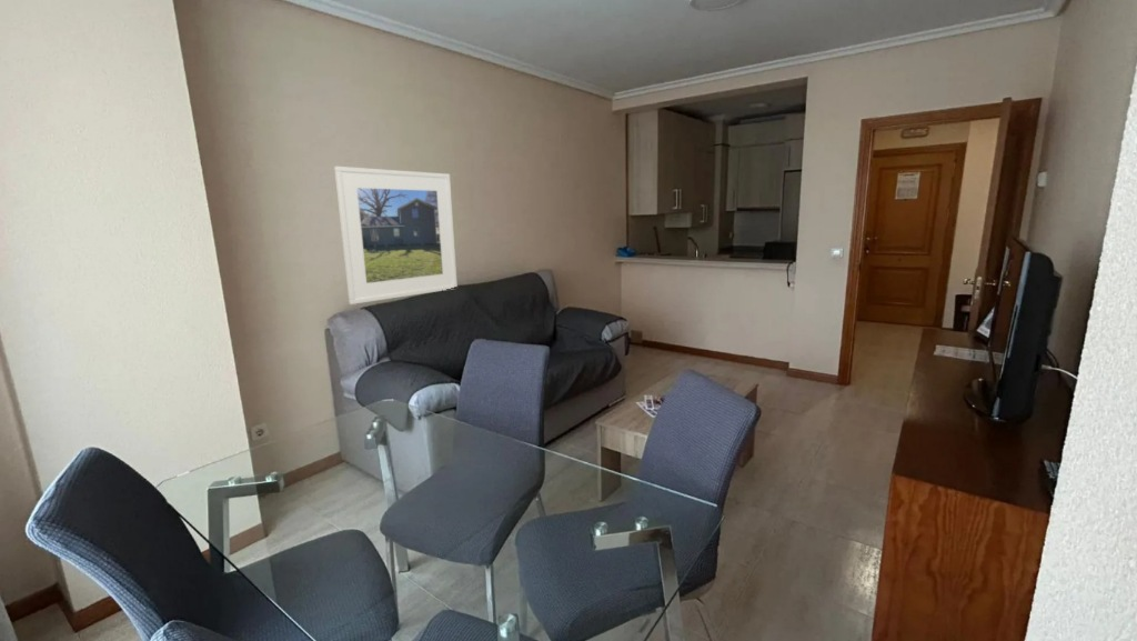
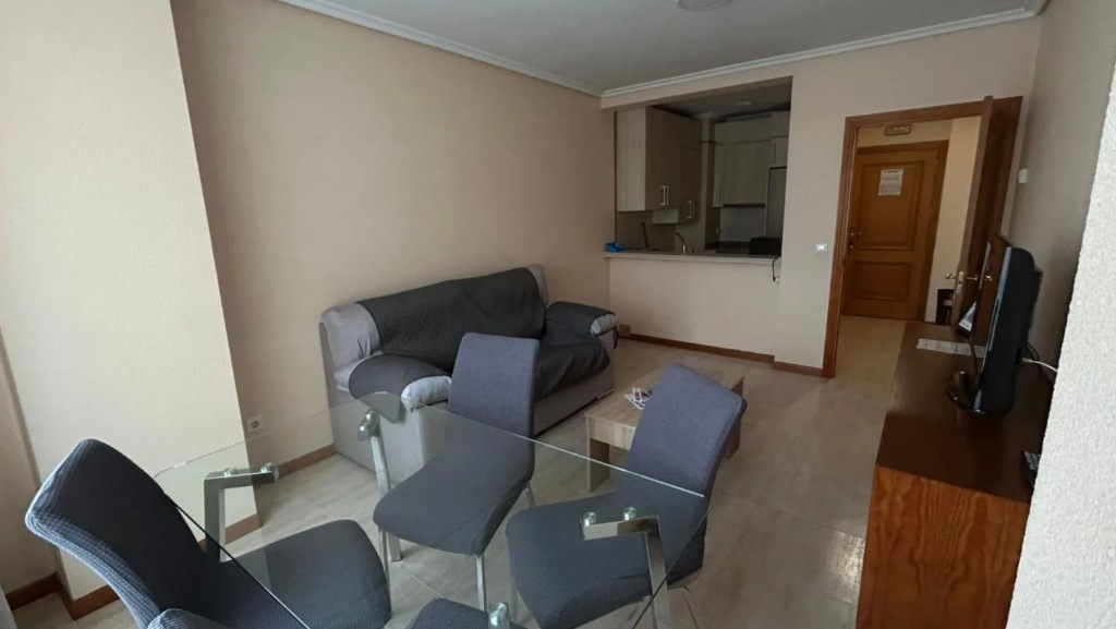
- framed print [333,166,459,306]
